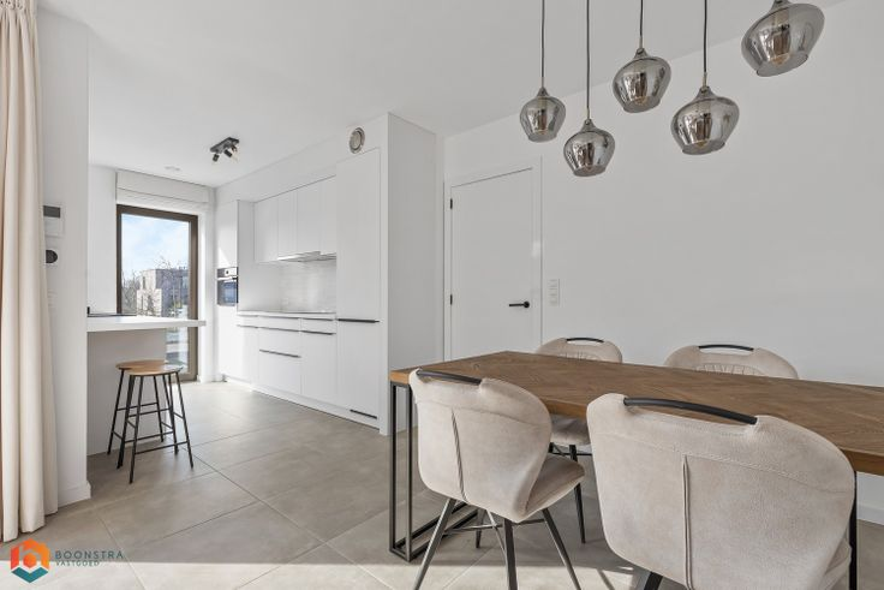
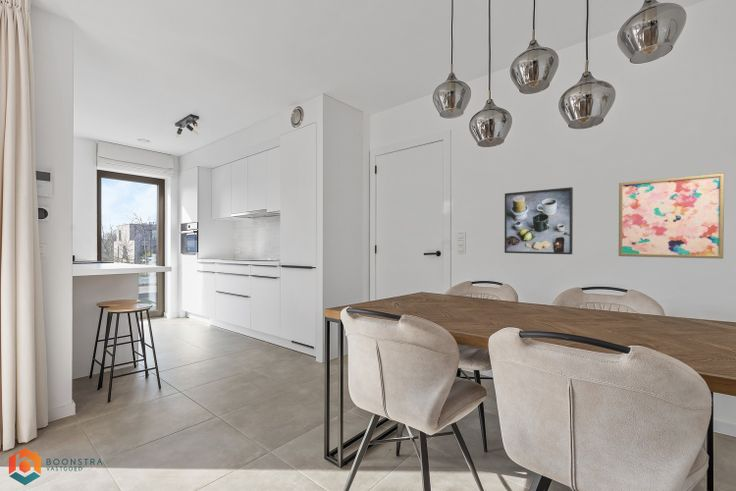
+ wall art [618,172,725,260]
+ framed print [504,186,574,255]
